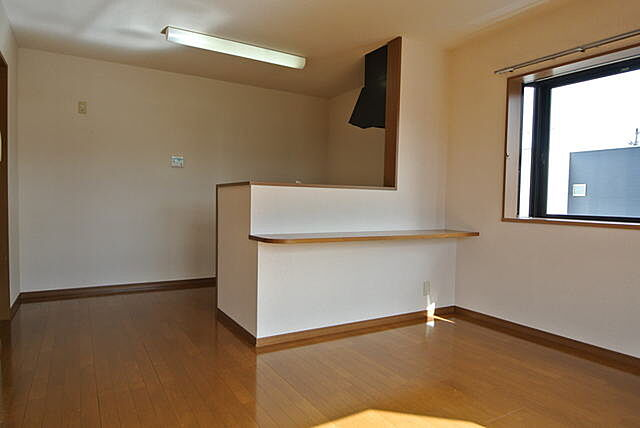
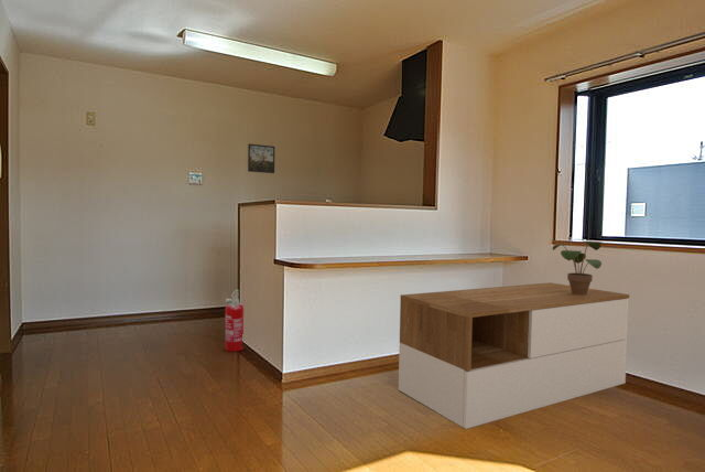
+ fire extinguisher [225,289,245,353]
+ potted plant [552,240,603,294]
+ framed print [247,142,275,174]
+ storage bench [398,281,630,430]
